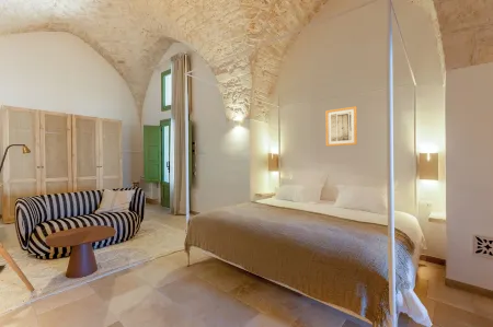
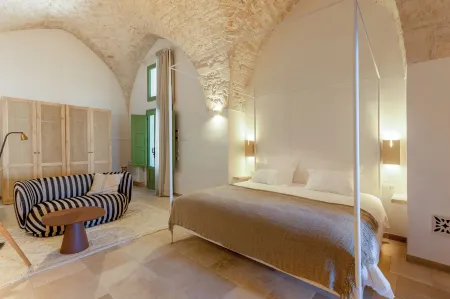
- wall art [324,105,358,148]
